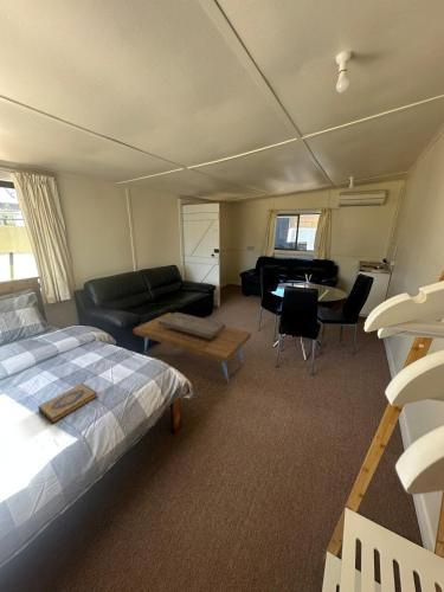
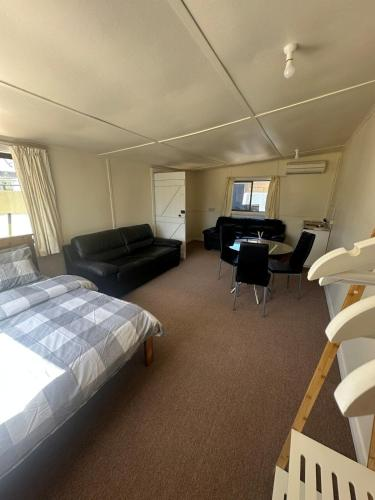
- coffee table [133,311,252,384]
- hardback book [37,382,98,425]
